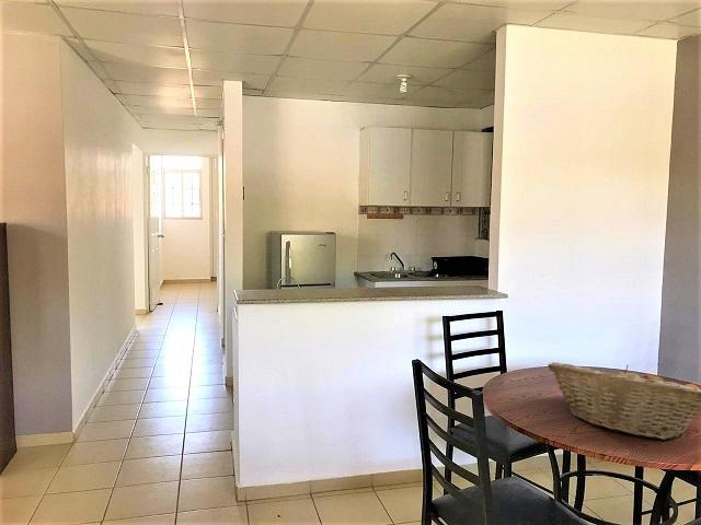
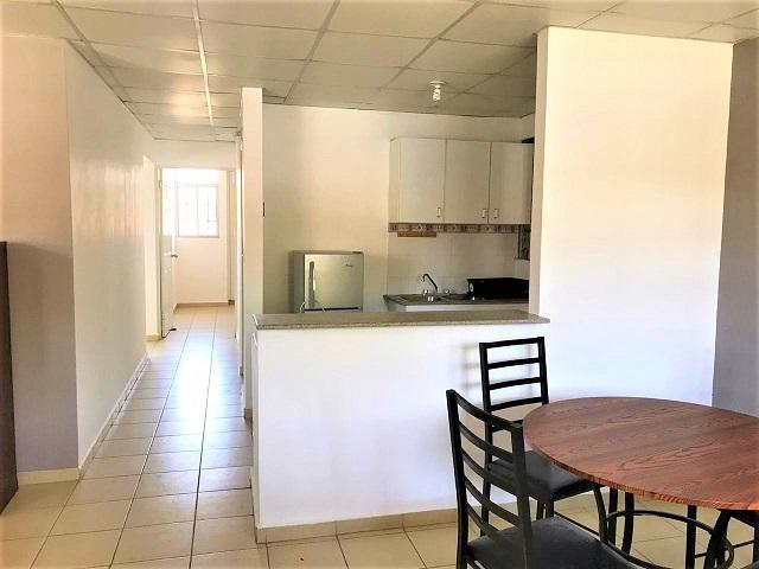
- fruit basket [547,361,701,441]
